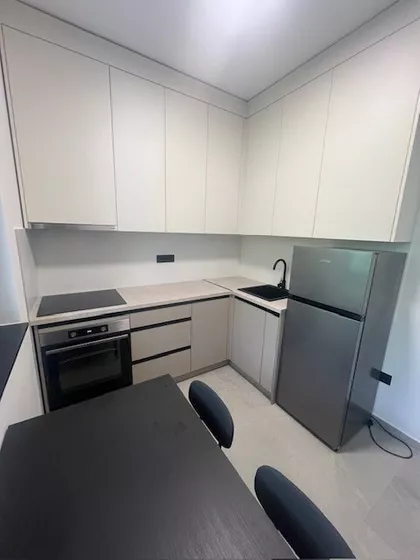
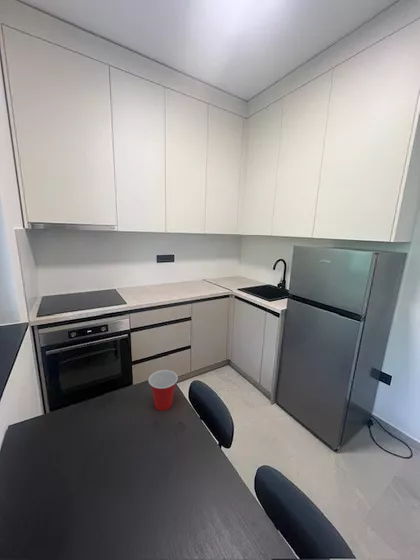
+ cup [147,369,179,411]
